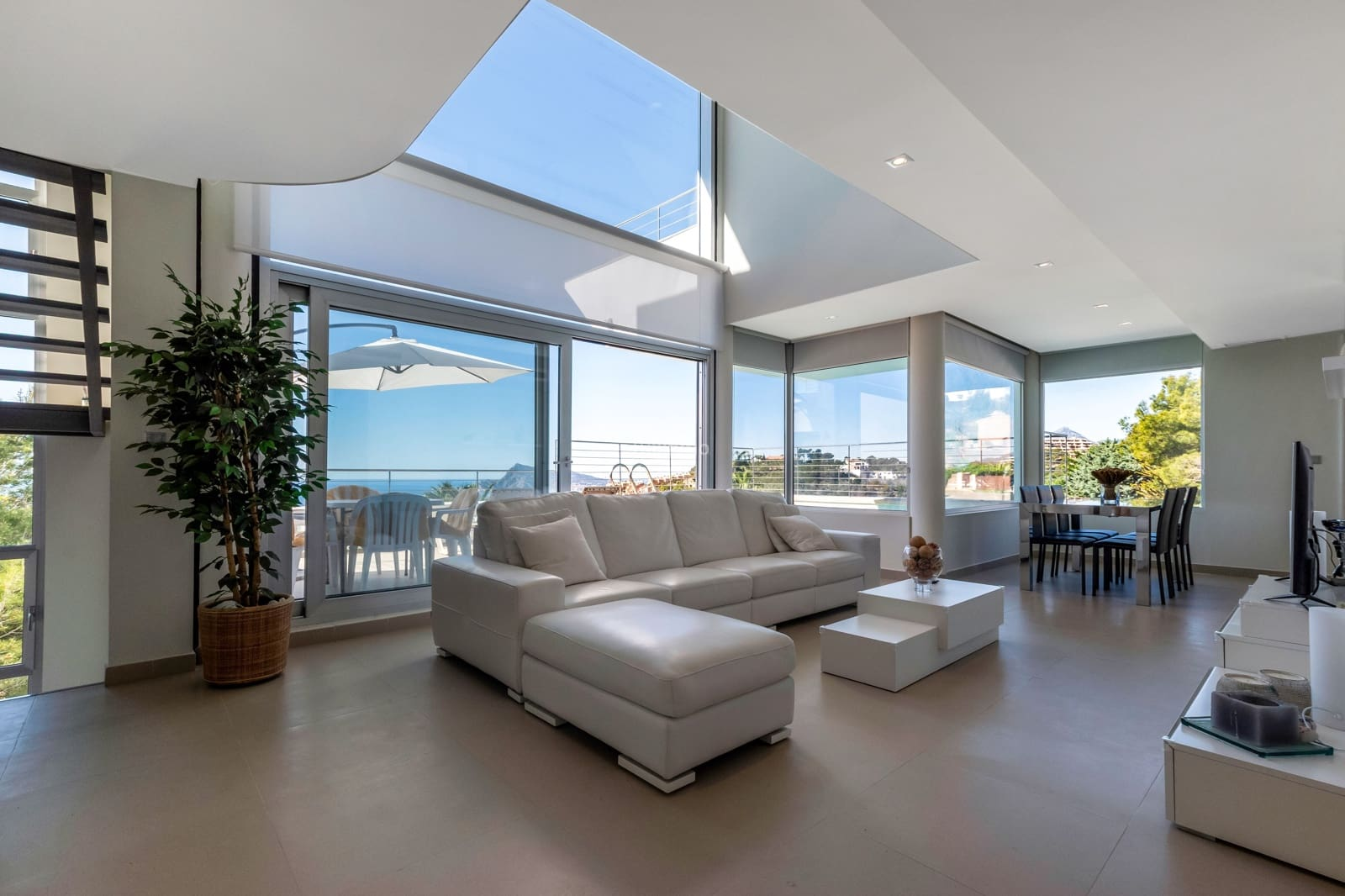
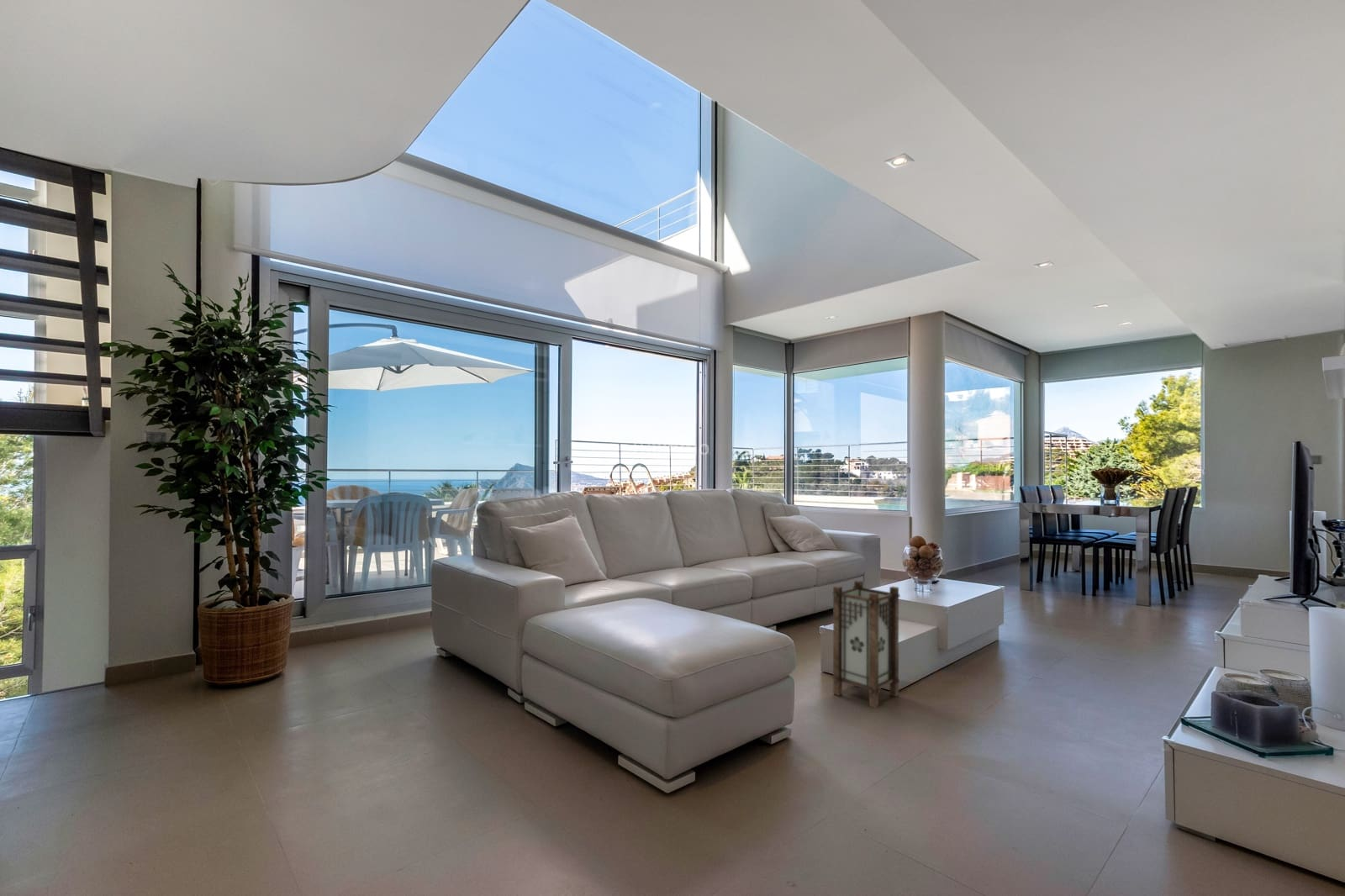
+ lantern [831,579,900,709]
